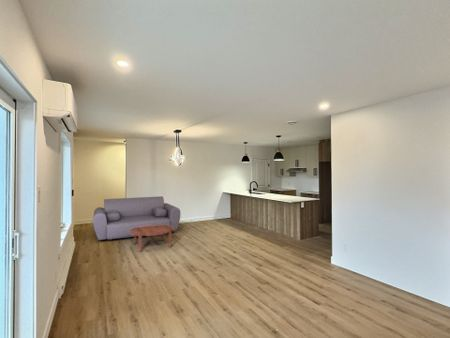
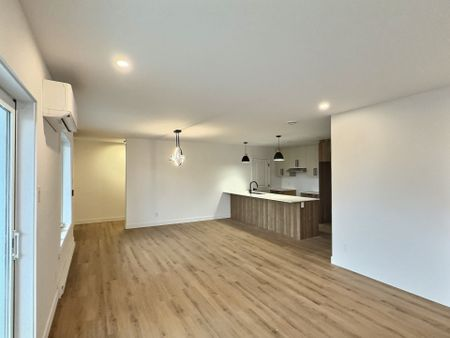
- coffee table [130,225,174,253]
- sofa [92,195,181,241]
